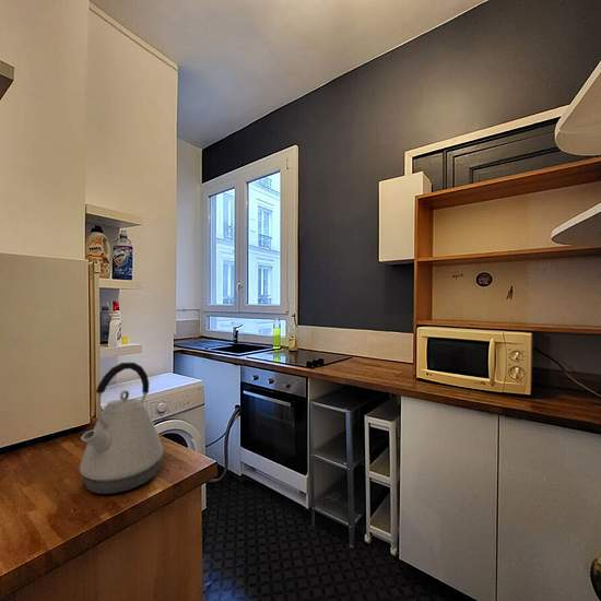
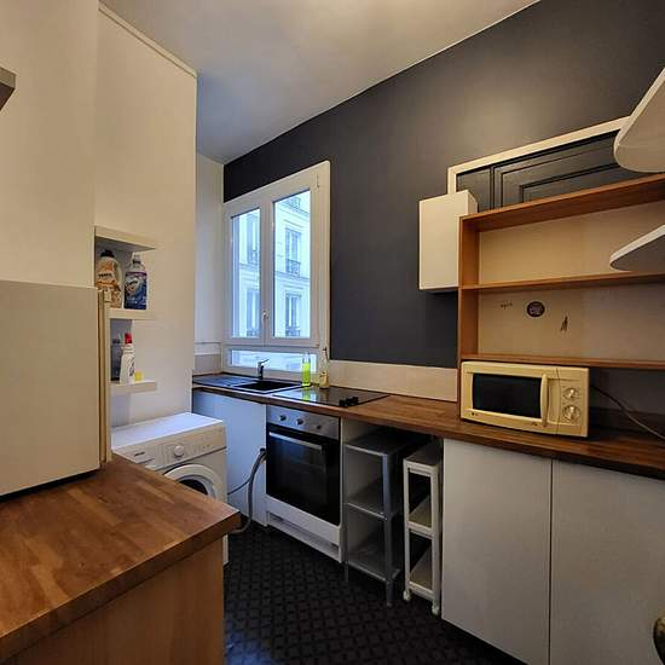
- kettle [79,362,164,495]
